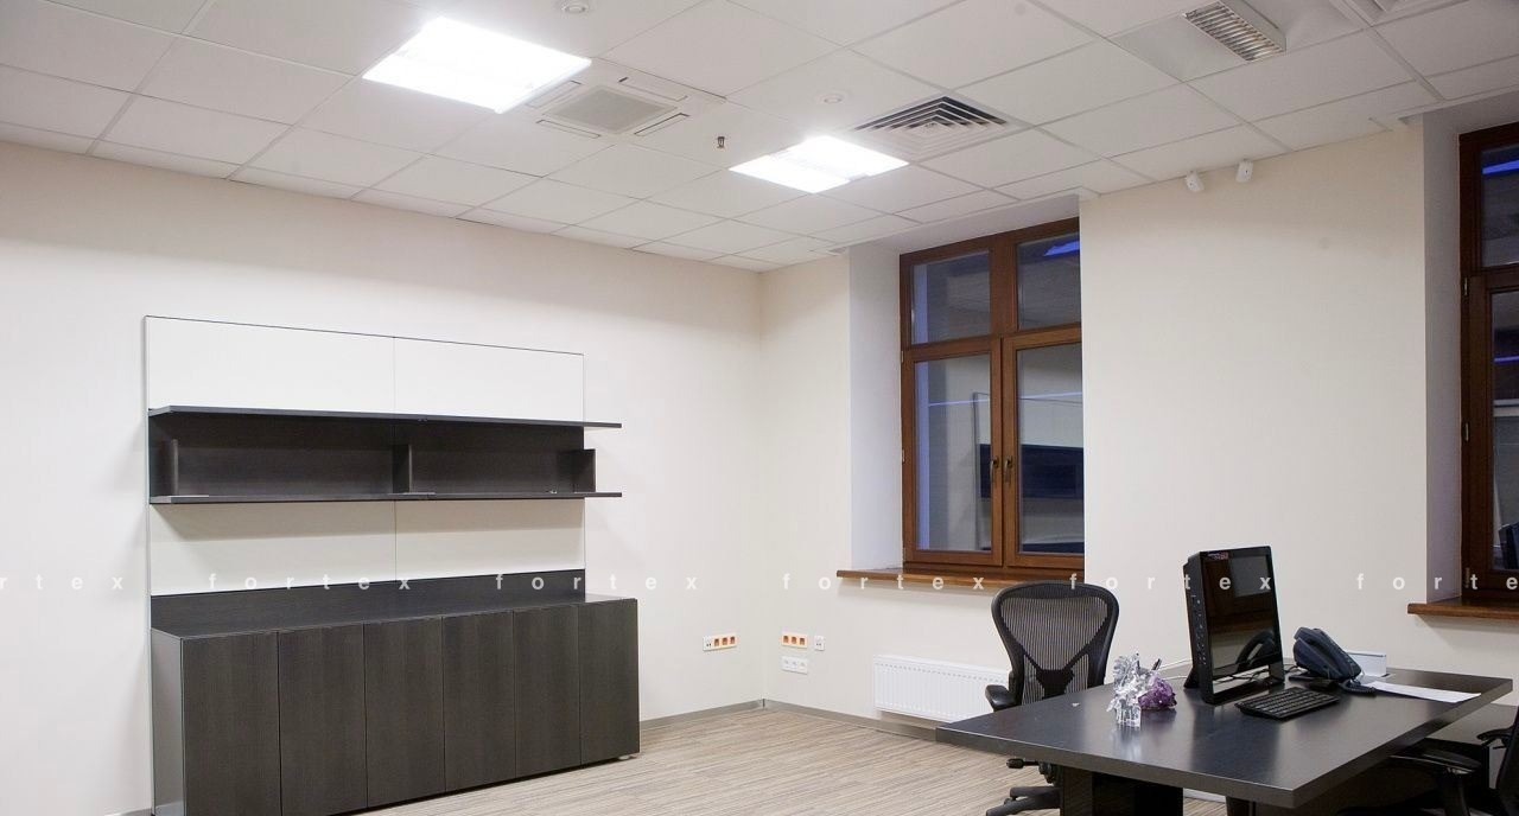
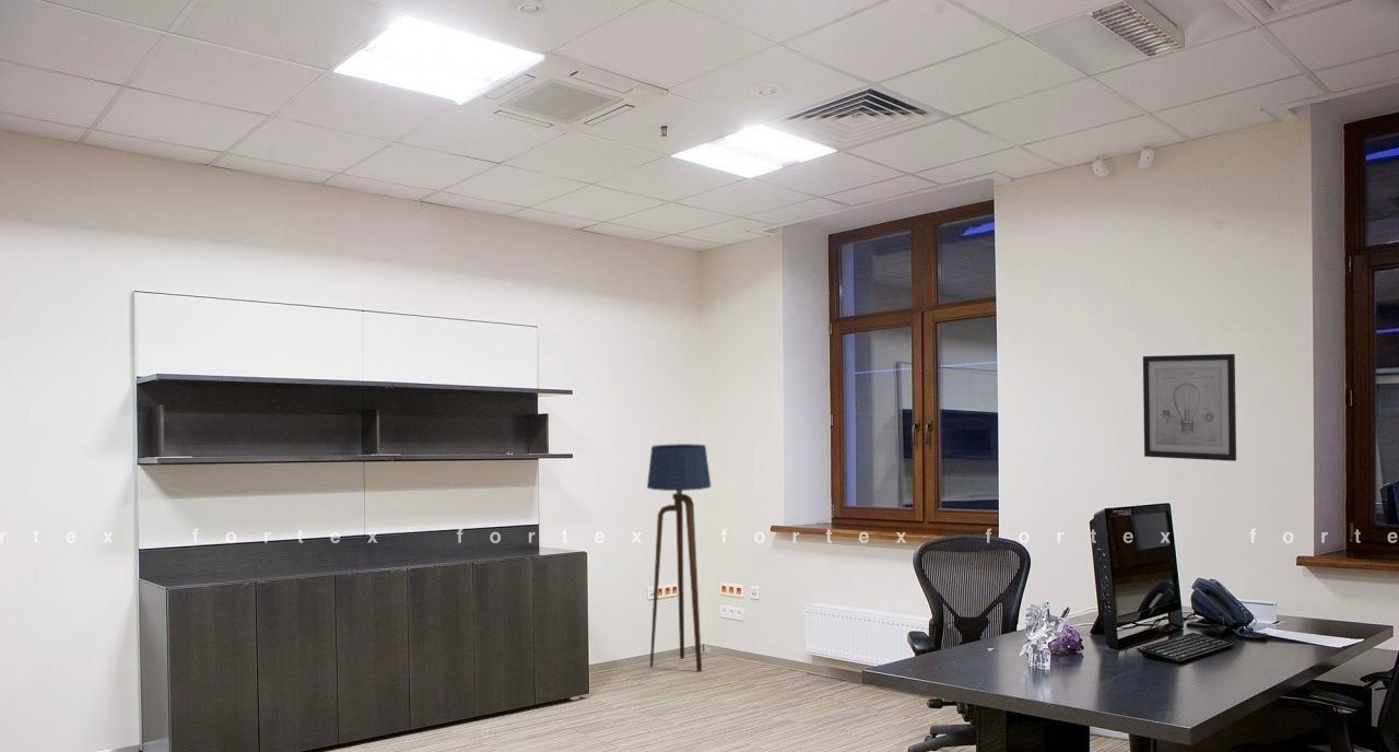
+ wall art [1142,353,1237,462]
+ floor lamp [646,443,713,673]
